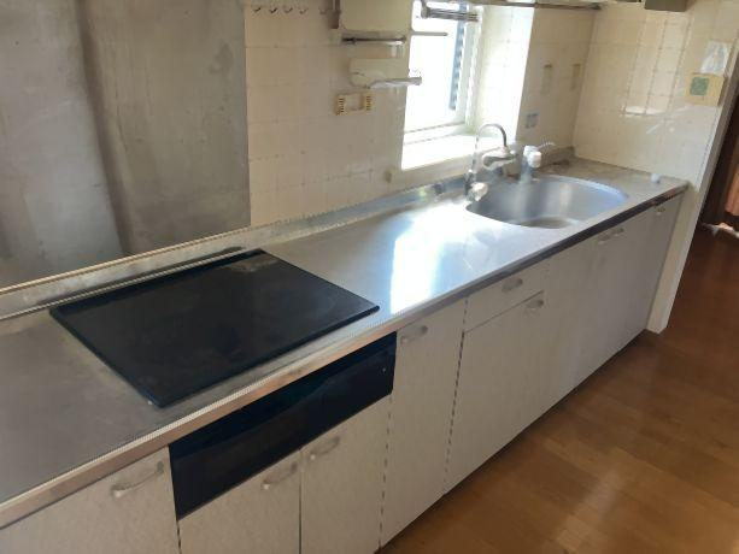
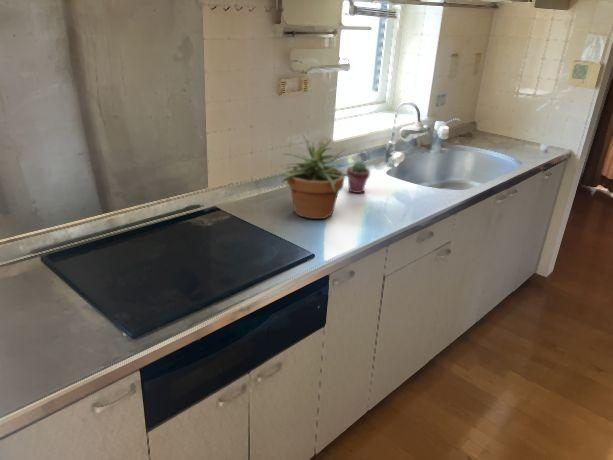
+ potted succulent [345,160,371,194]
+ potted plant [277,135,355,220]
